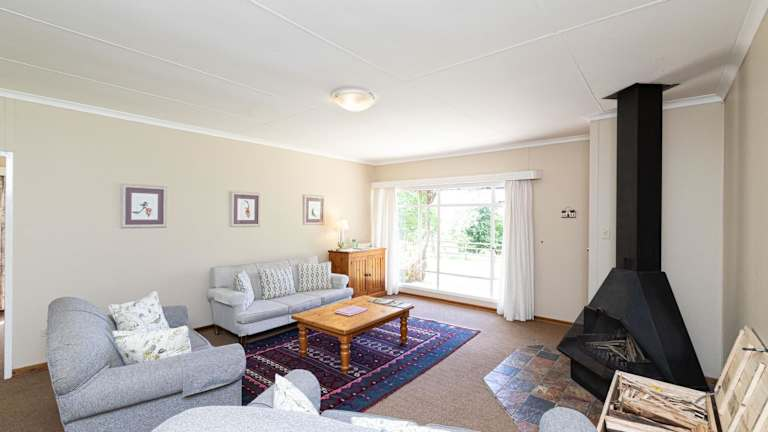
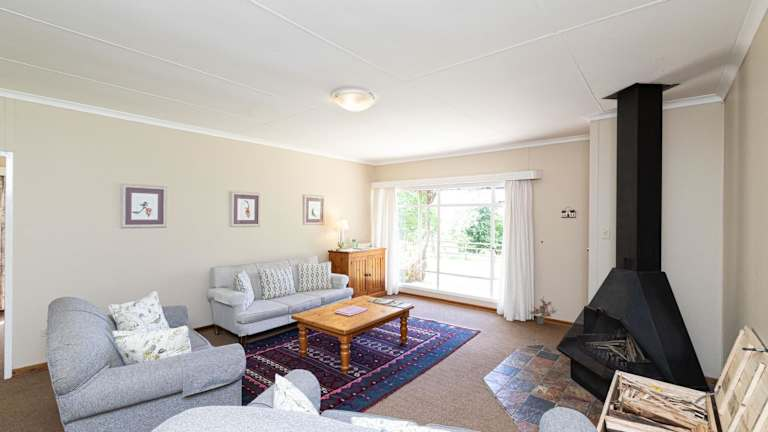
+ potted plant [525,296,557,325]
